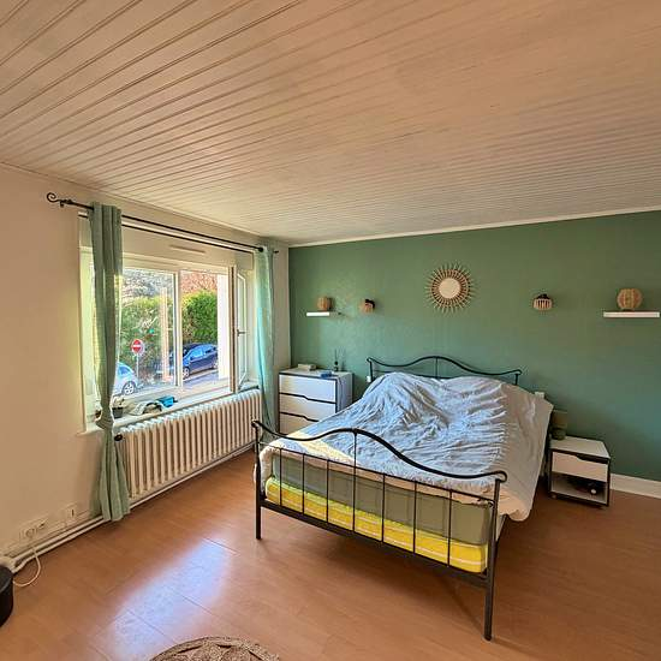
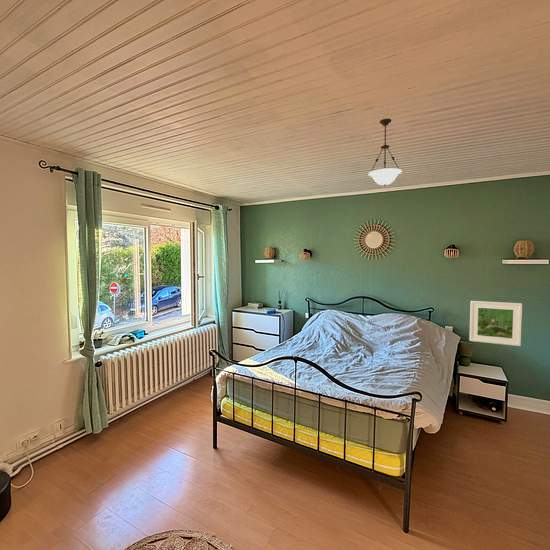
+ pendant light [367,118,403,187]
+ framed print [468,300,523,347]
